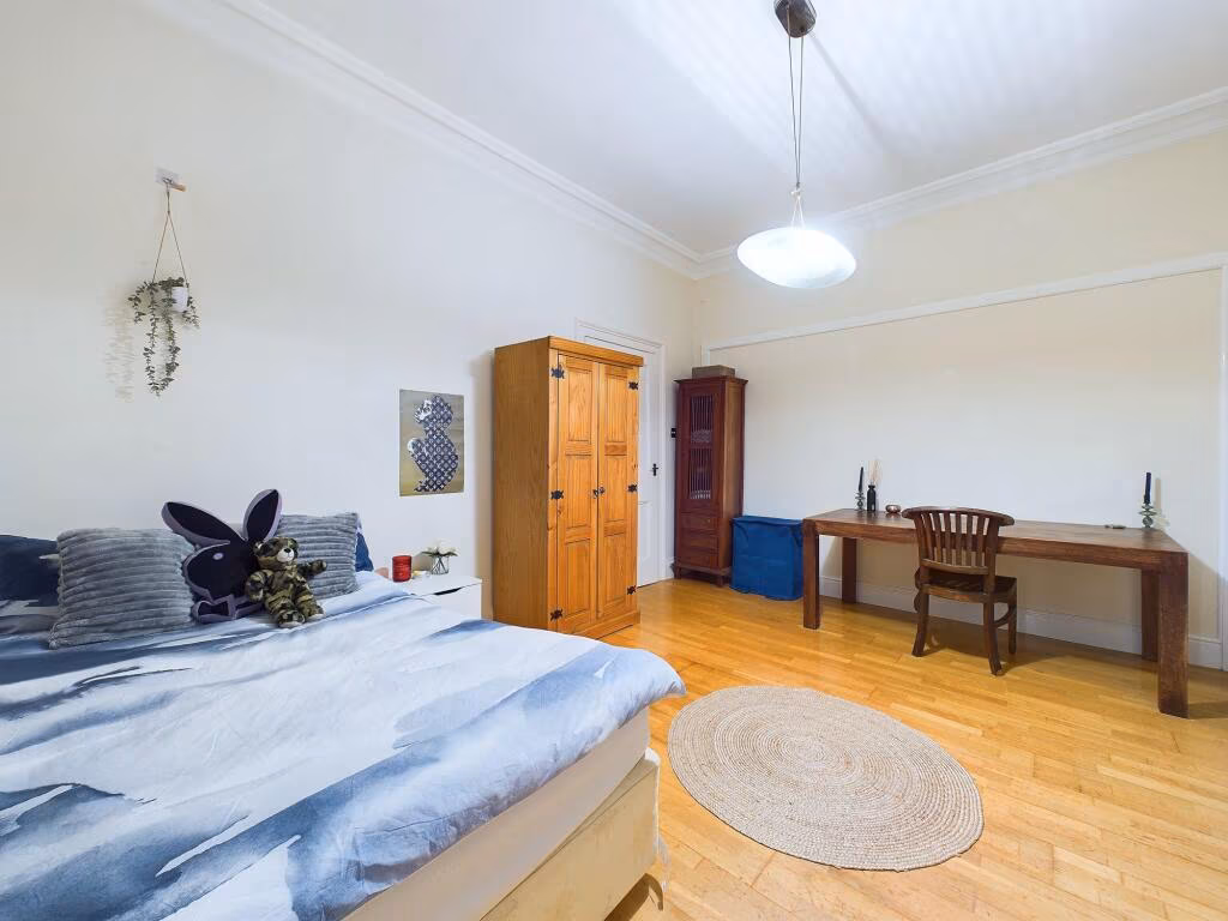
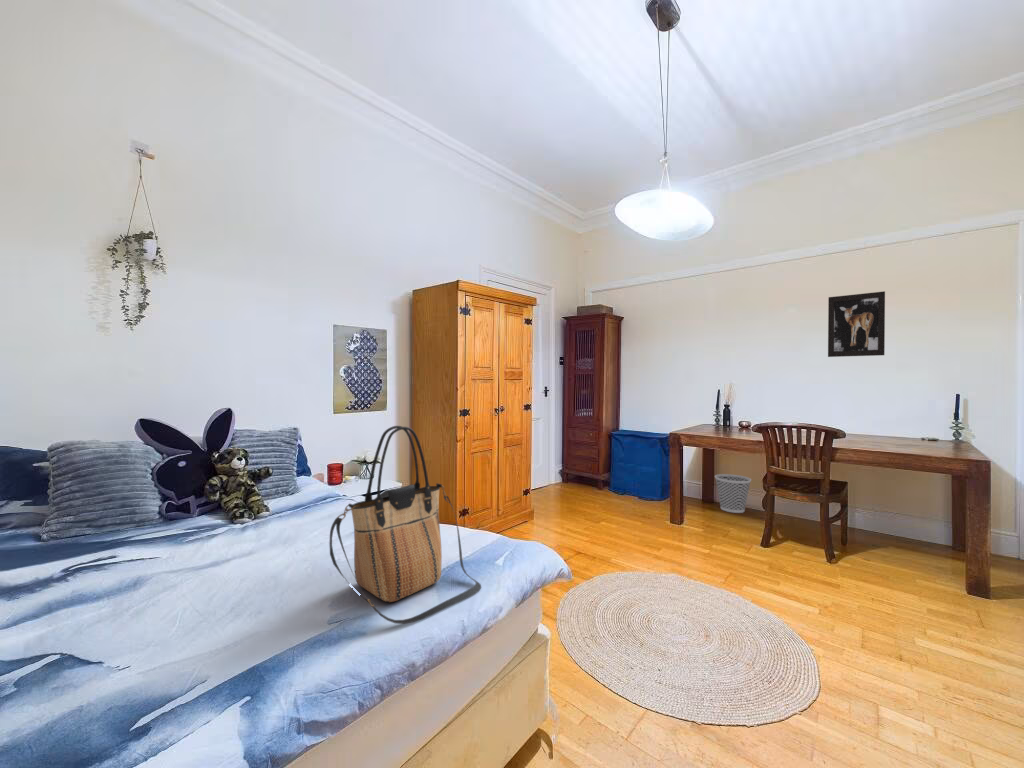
+ tote bag [329,425,482,625]
+ wastebasket [714,473,752,514]
+ wall art [827,290,886,358]
